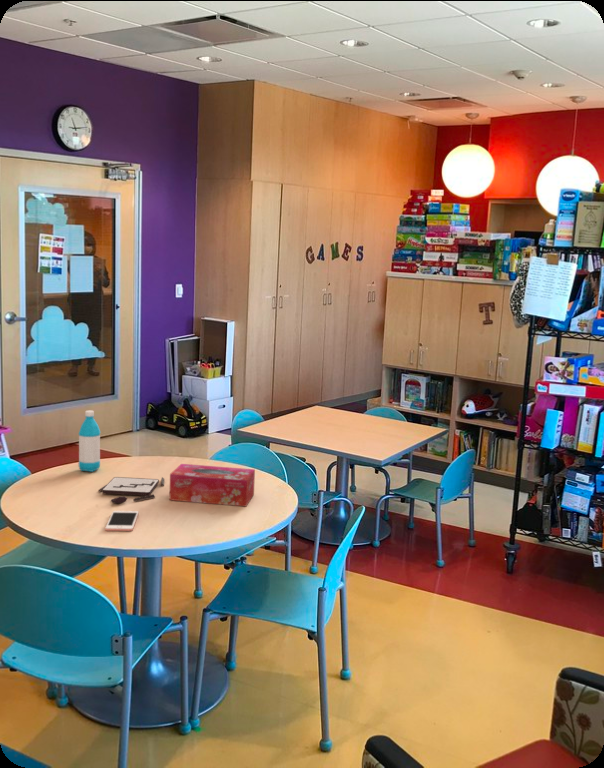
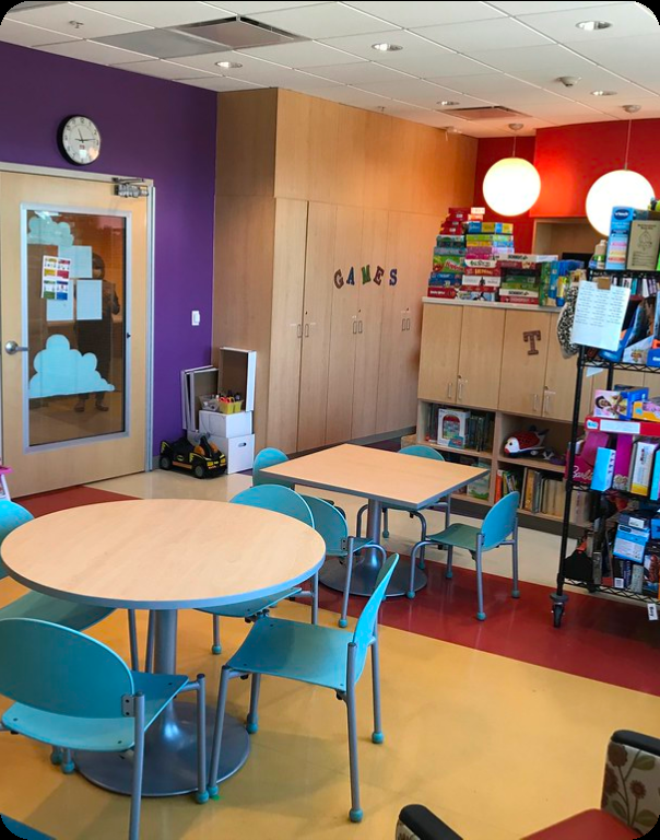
- board game [97,476,165,504]
- tissue box [168,463,256,507]
- cell phone [104,510,140,532]
- water bottle [78,409,101,473]
